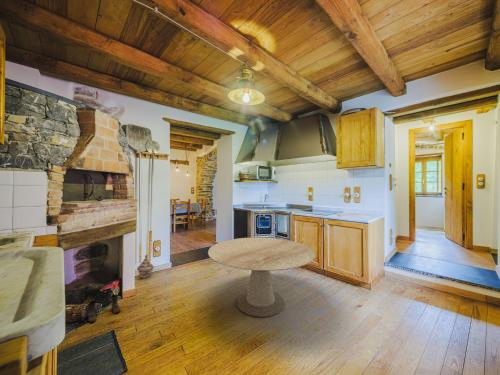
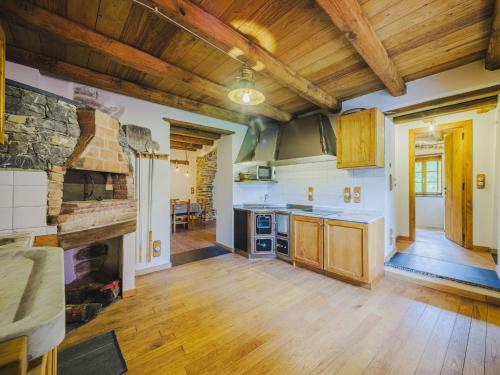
- boots [87,293,121,323]
- round table [207,236,316,318]
- woven basket [136,254,155,279]
